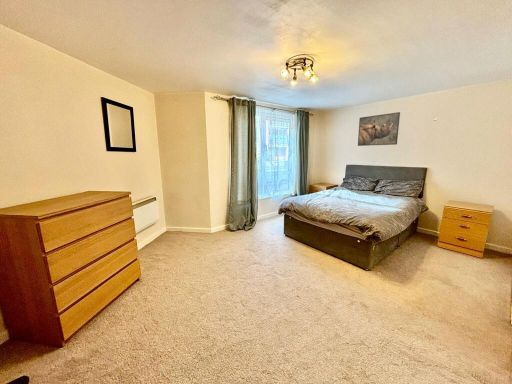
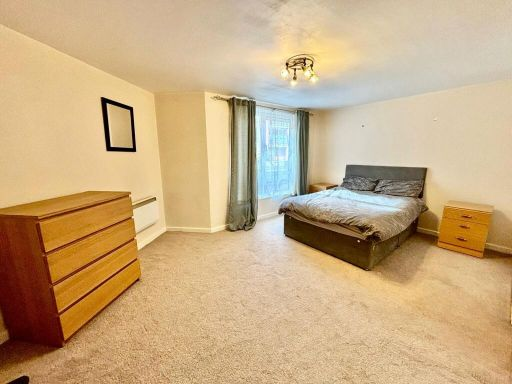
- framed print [357,111,401,147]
